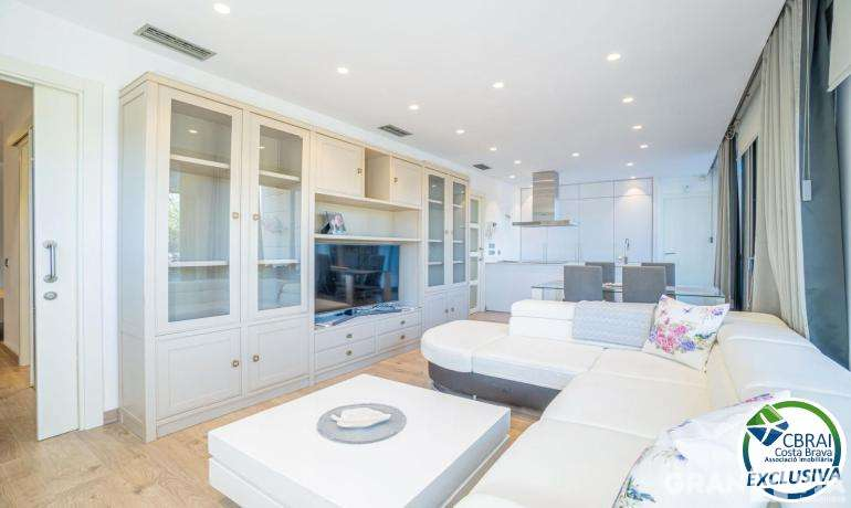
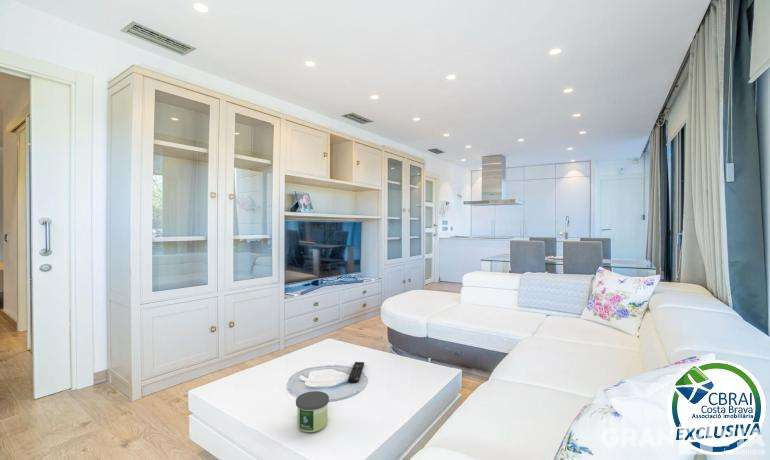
+ remote control [347,361,365,384]
+ candle [295,390,330,433]
